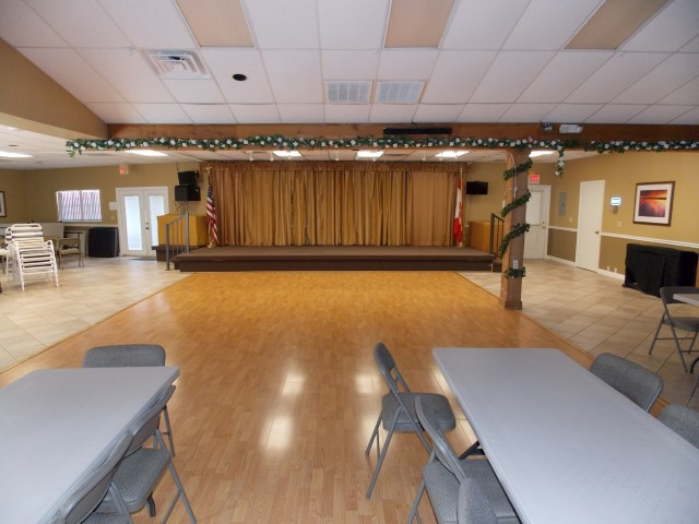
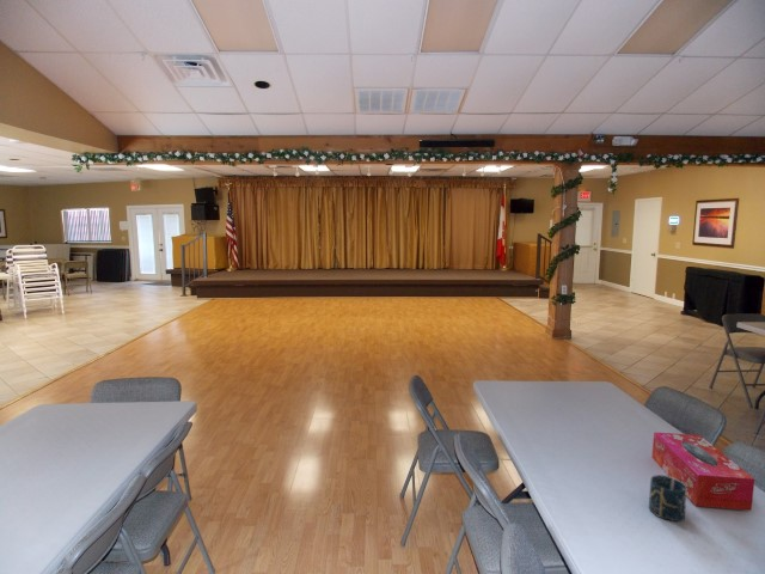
+ tissue box [650,430,755,512]
+ cup [648,474,687,523]
